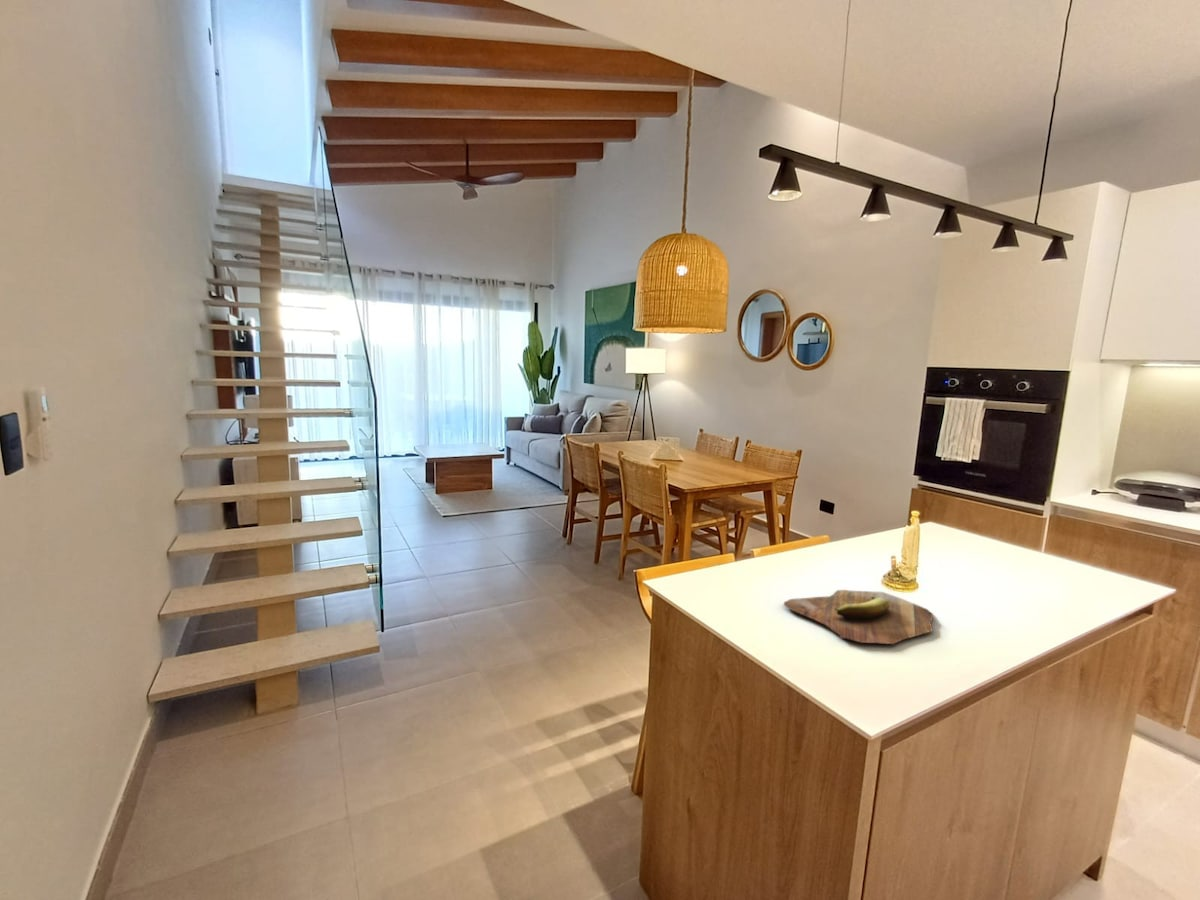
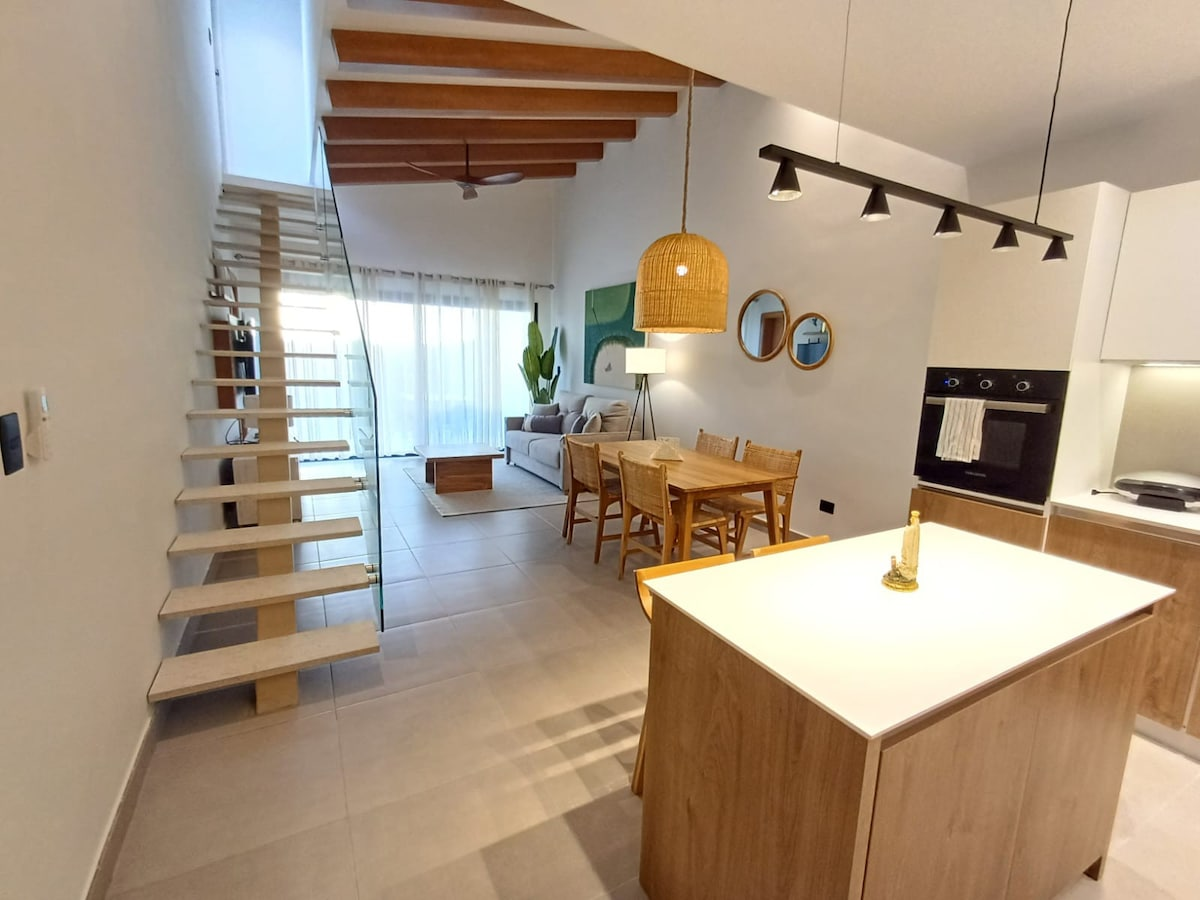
- cutting board [783,589,934,645]
